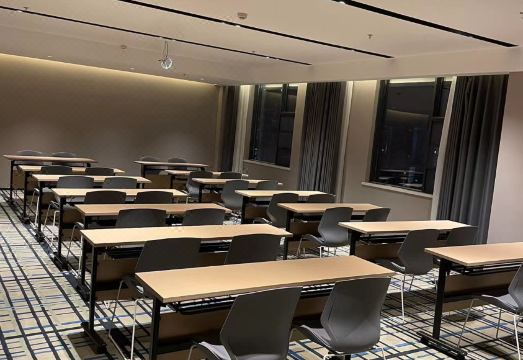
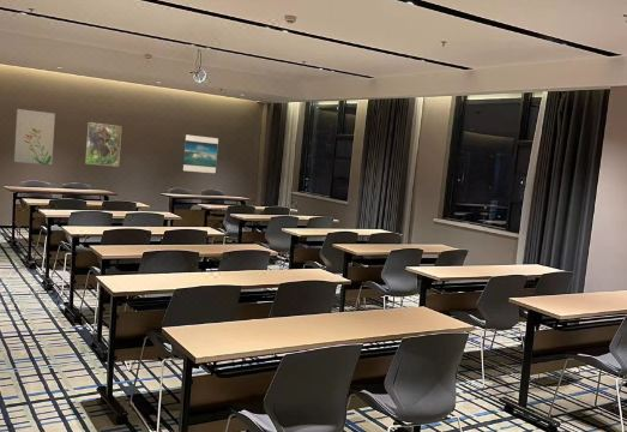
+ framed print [84,121,122,167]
+ wall art [13,108,56,166]
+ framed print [181,133,221,175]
